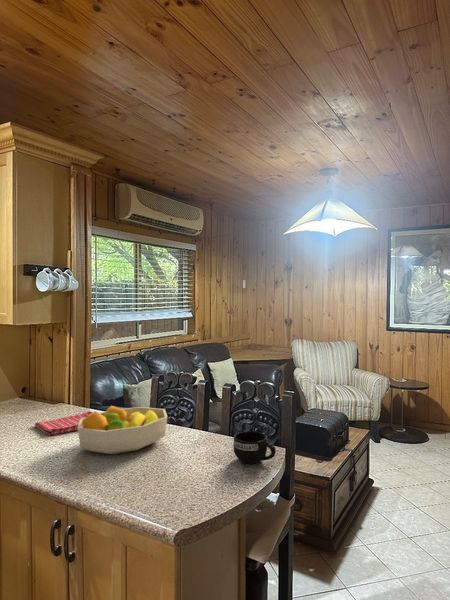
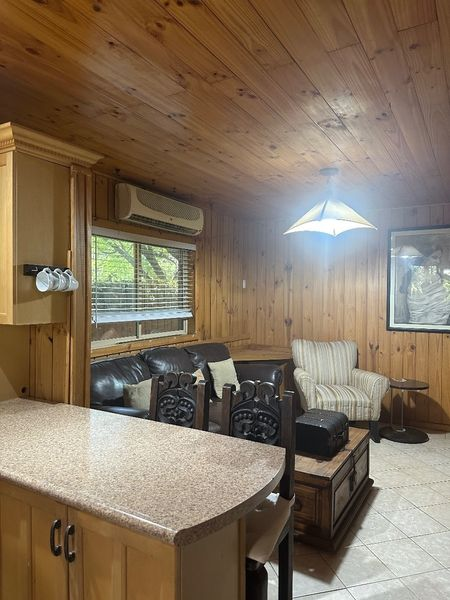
- dish towel [34,410,93,437]
- mug [232,430,277,465]
- fruit bowl [77,405,168,455]
